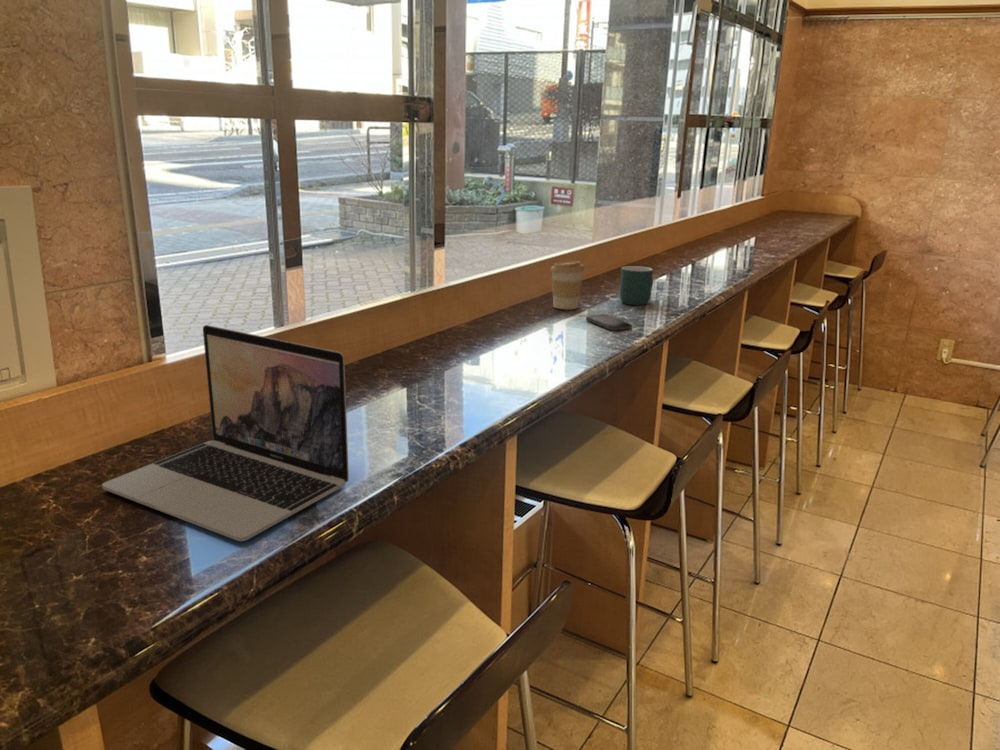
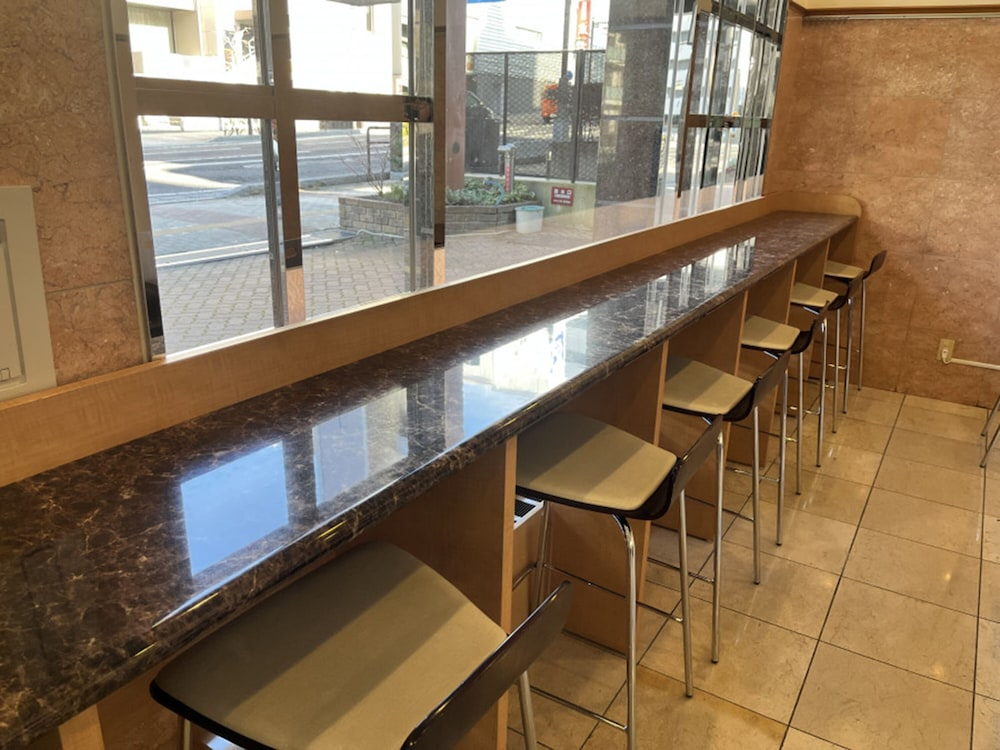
- laptop [101,324,350,542]
- smartphone [585,313,633,331]
- mug [619,265,654,306]
- coffee cup [550,260,585,310]
